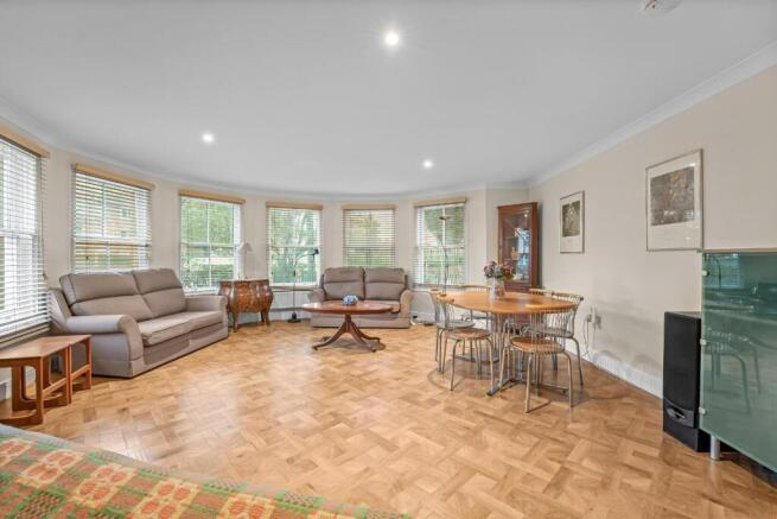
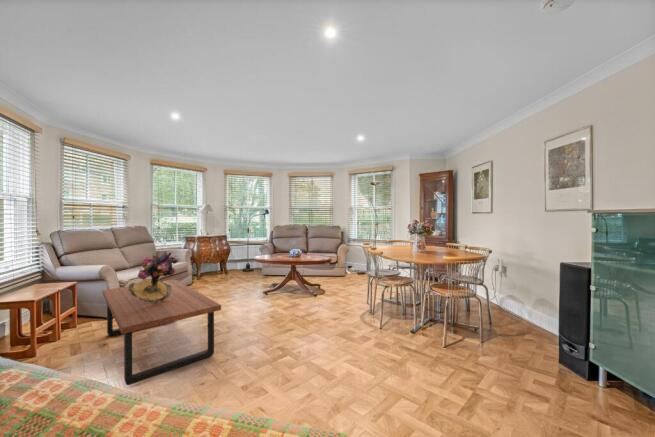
+ coffee table [102,278,222,386]
+ bouquet [128,251,180,303]
